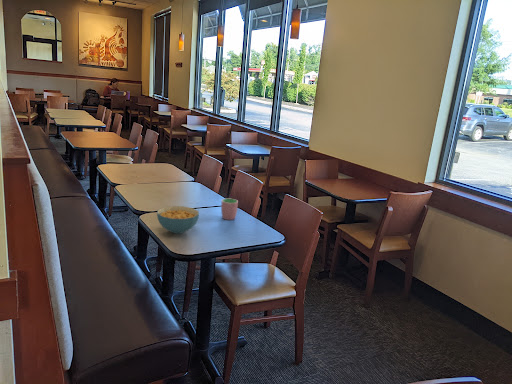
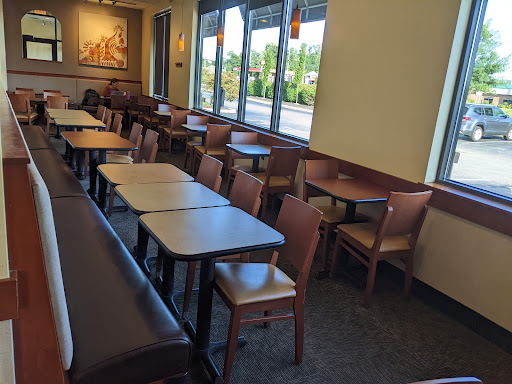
- cup [220,198,239,221]
- cereal bowl [156,205,200,235]
